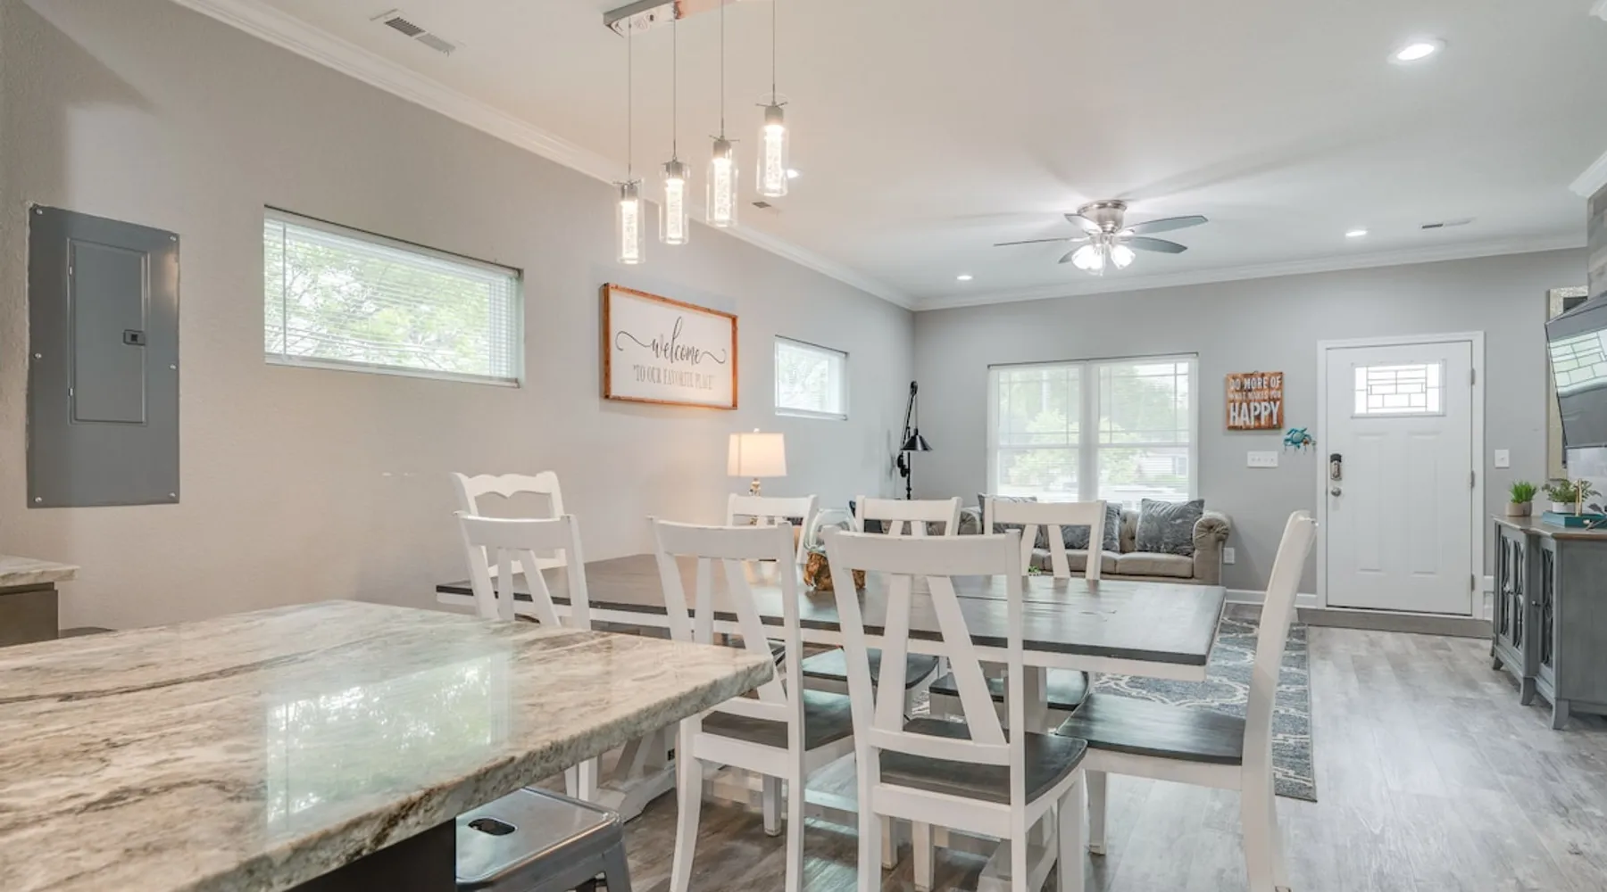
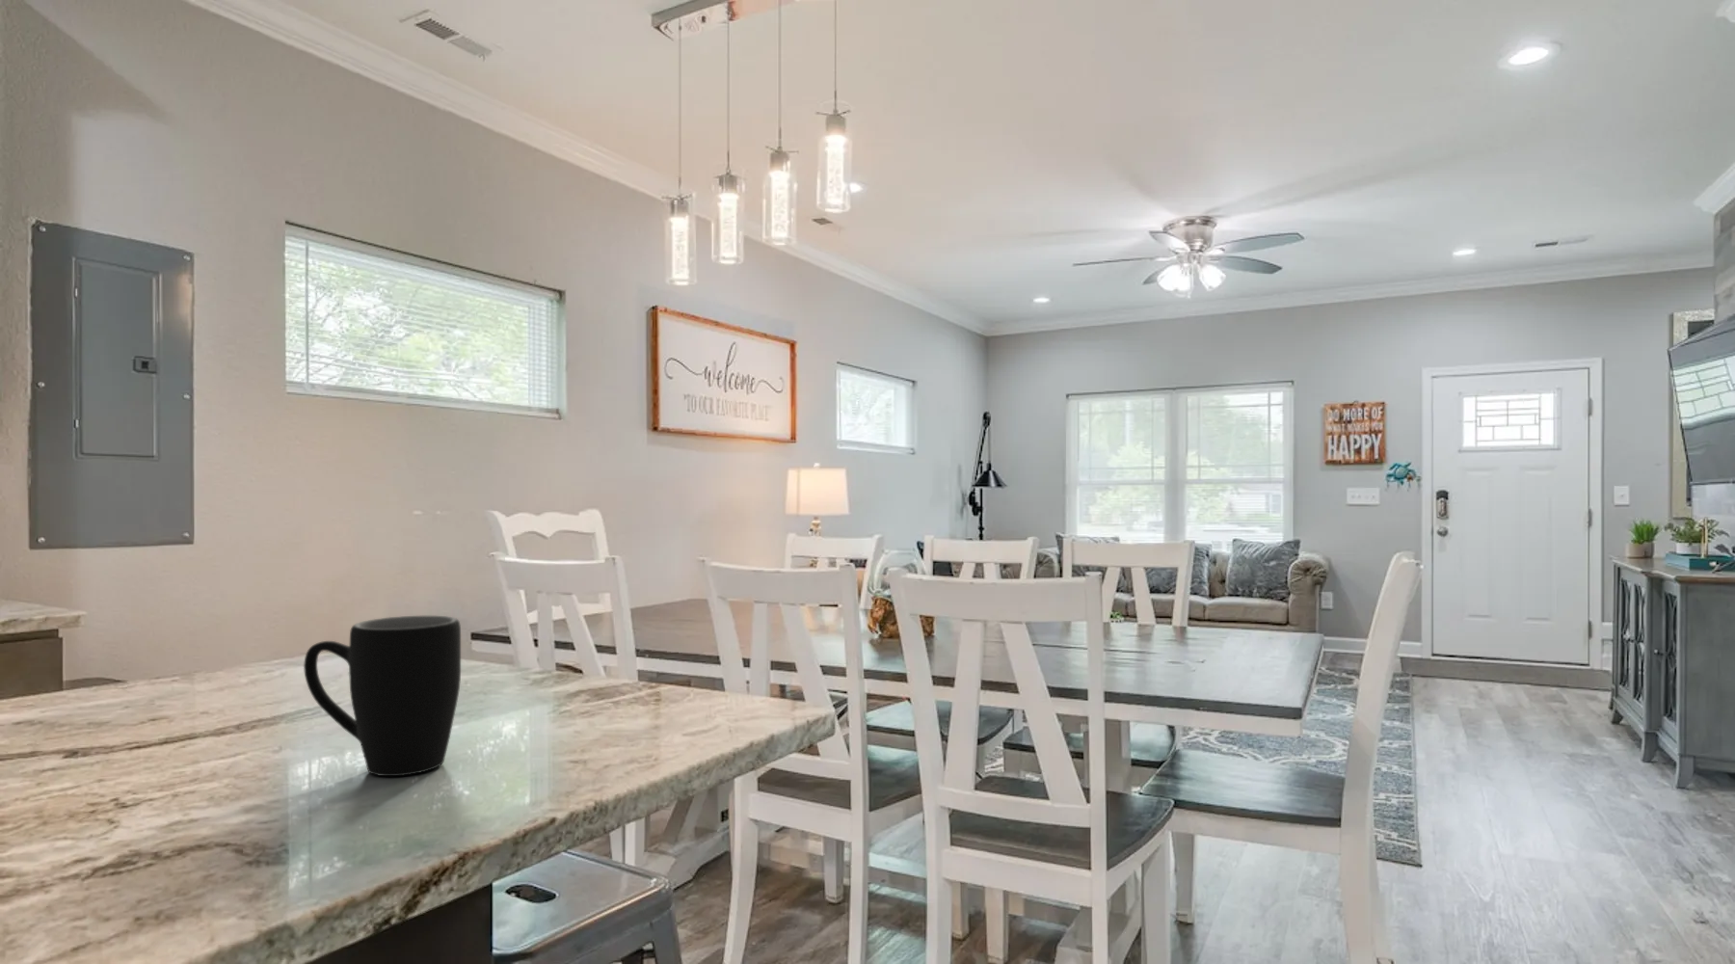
+ mug [303,615,462,776]
